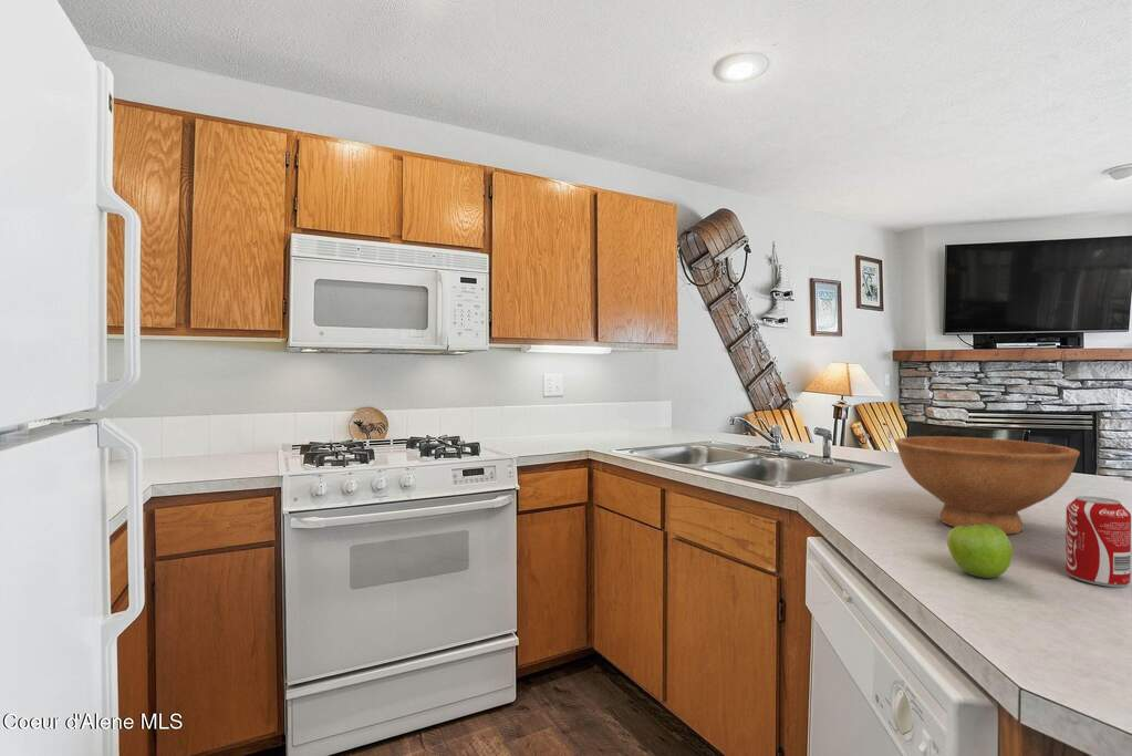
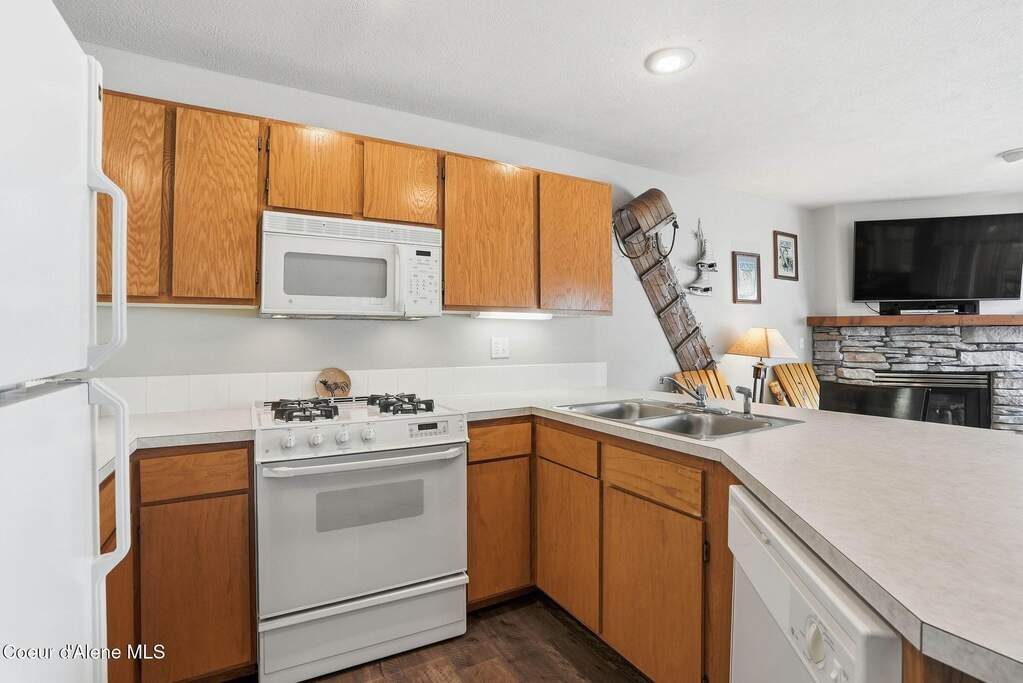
- beverage can [1065,495,1132,588]
- bowl [894,435,1081,536]
- fruit [946,525,1014,579]
